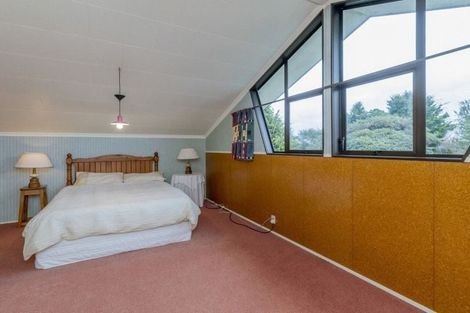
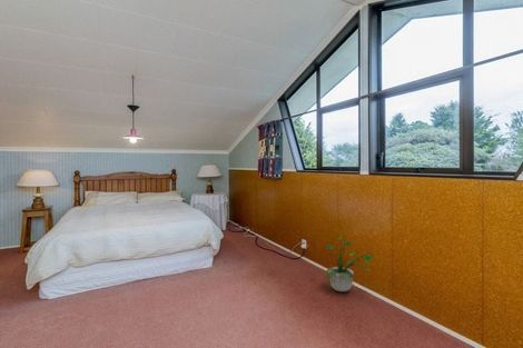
+ potted plant [324,226,375,292]
